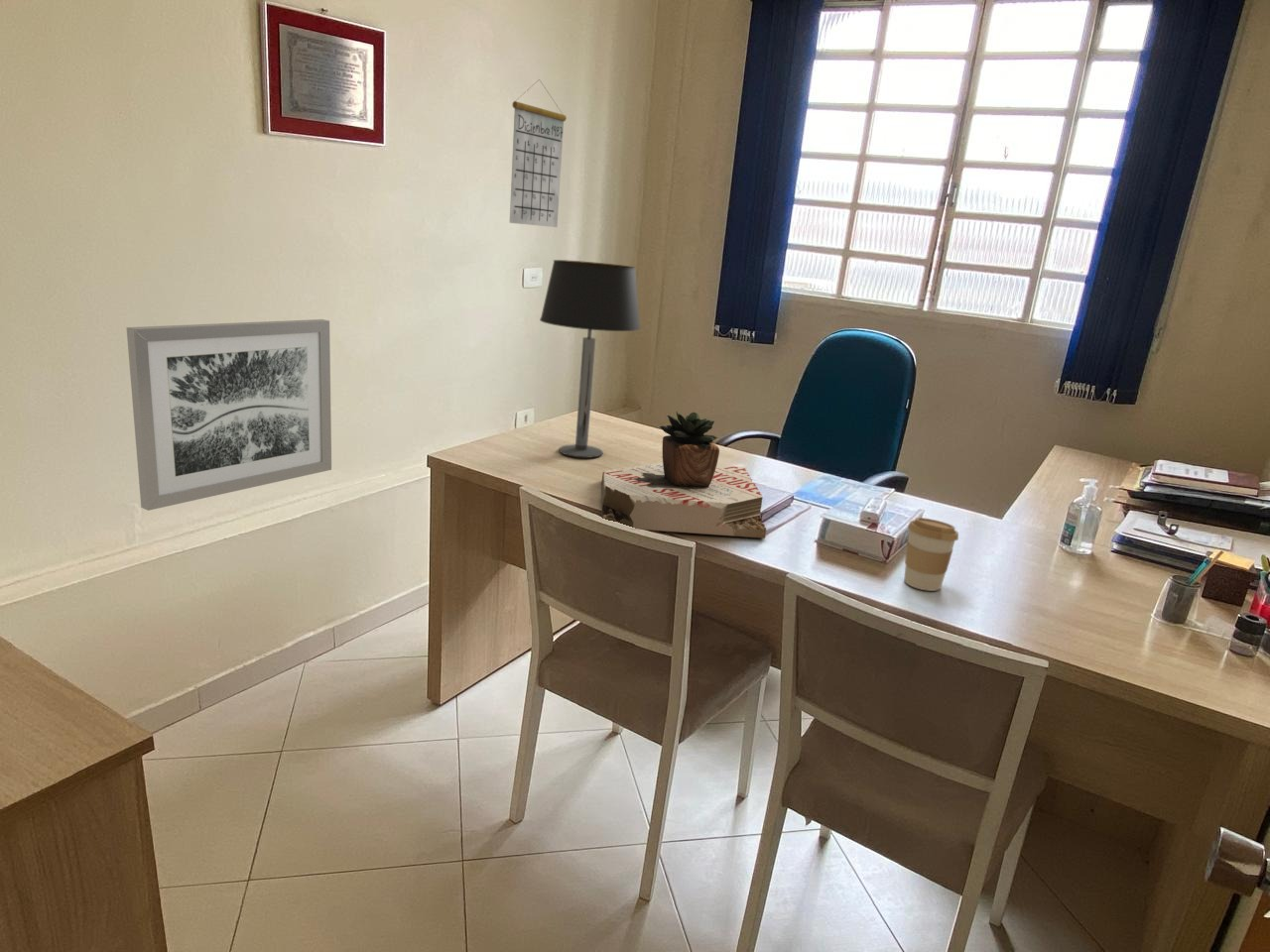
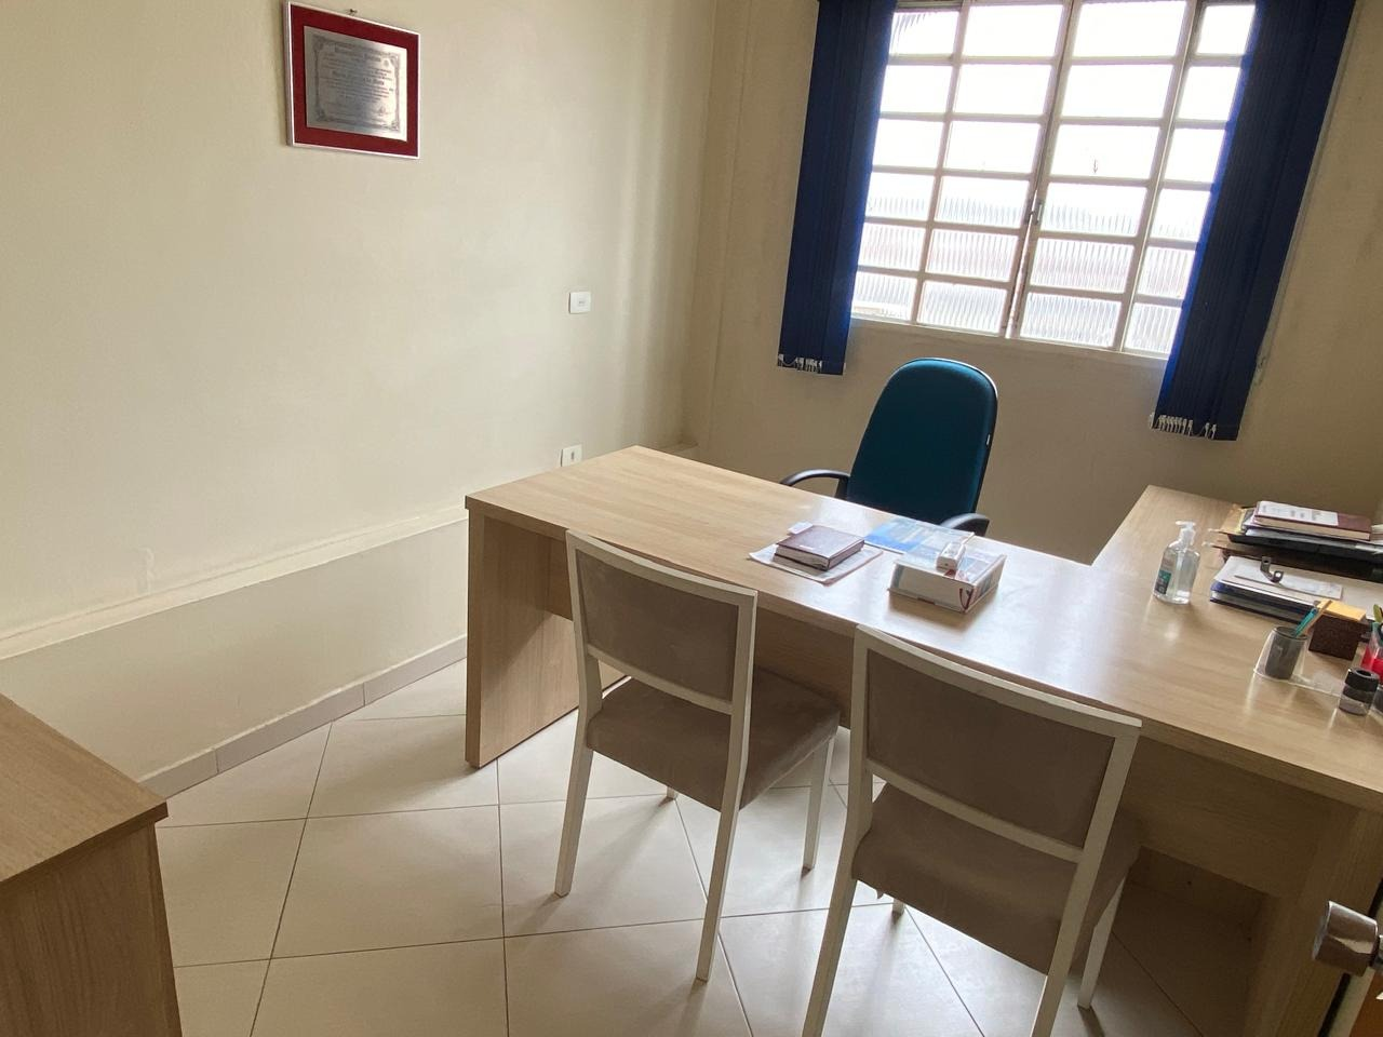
- calendar [509,79,568,228]
- coffee cup [903,517,959,592]
- succulent plant [600,411,767,539]
- table lamp [539,259,642,459]
- wall art [125,318,332,512]
